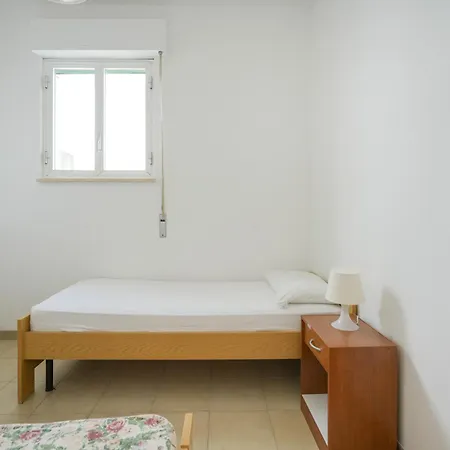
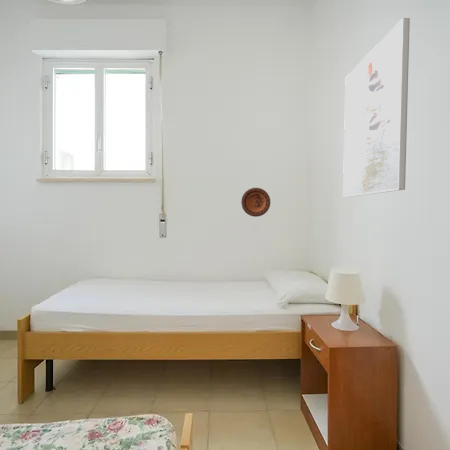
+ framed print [342,17,411,198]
+ decorative plate [240,187,271,218]
